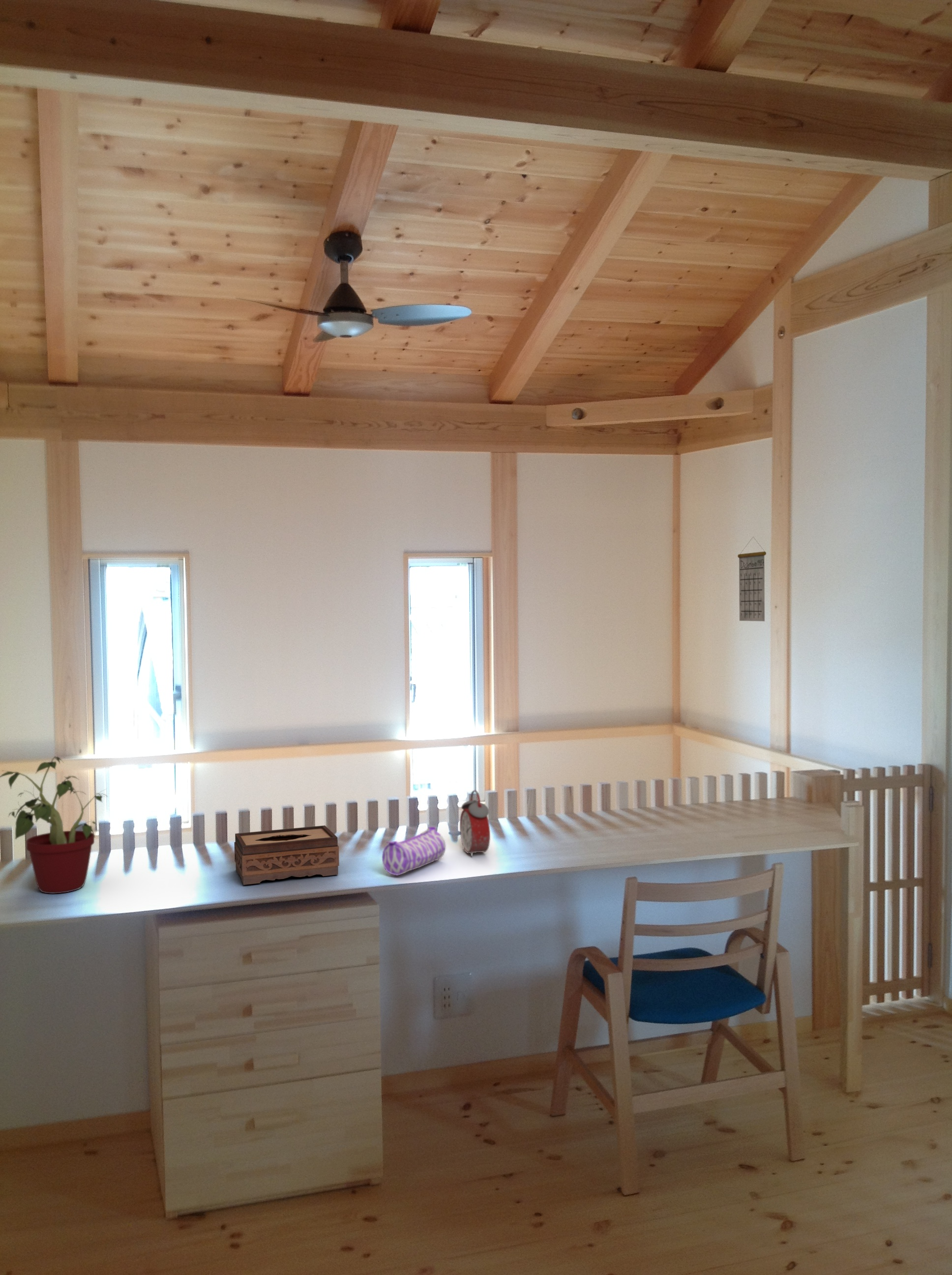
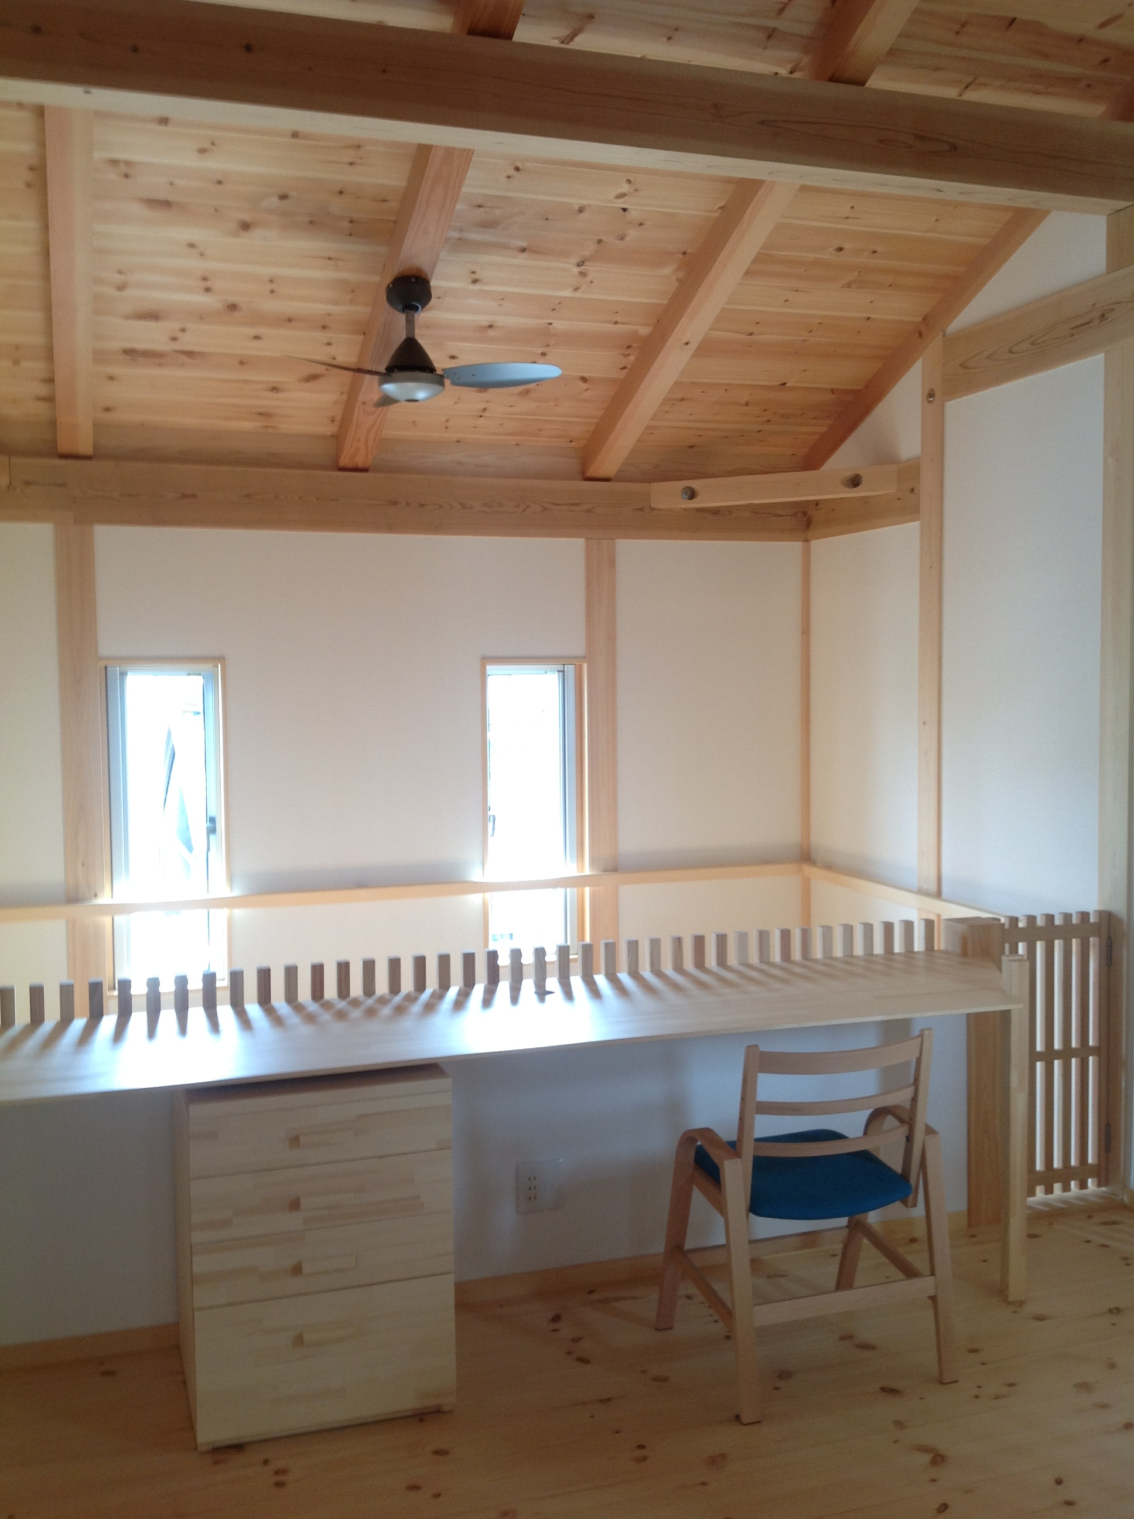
- tissue box [234,825,340,885]
- potted plant [0,756,108,894]
- pencil case [382,826,446,876]
- calendar [737,536,767,622]
- alarm clock [459,790,491,857]
